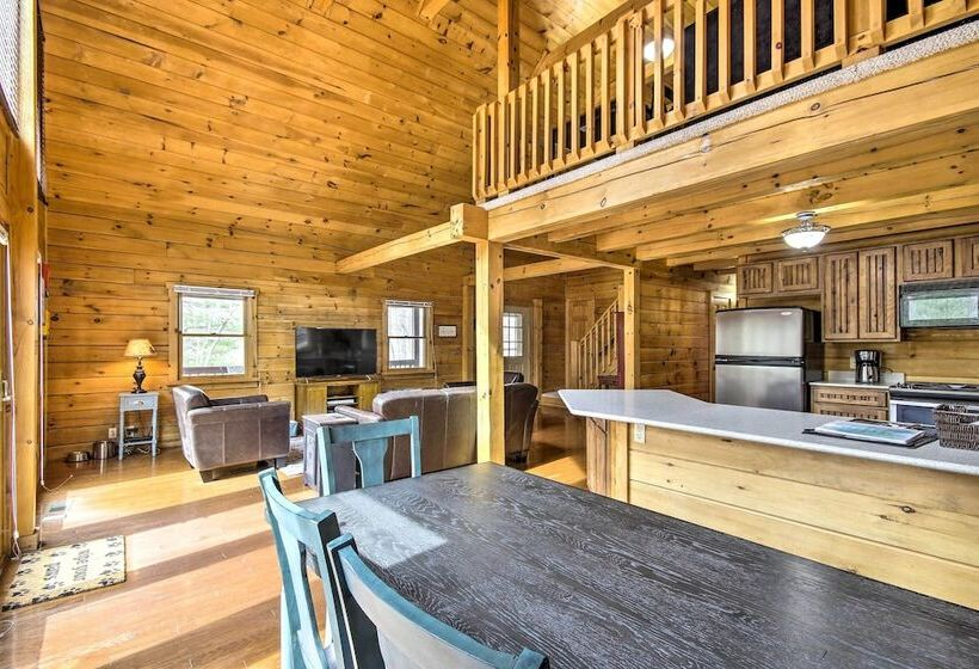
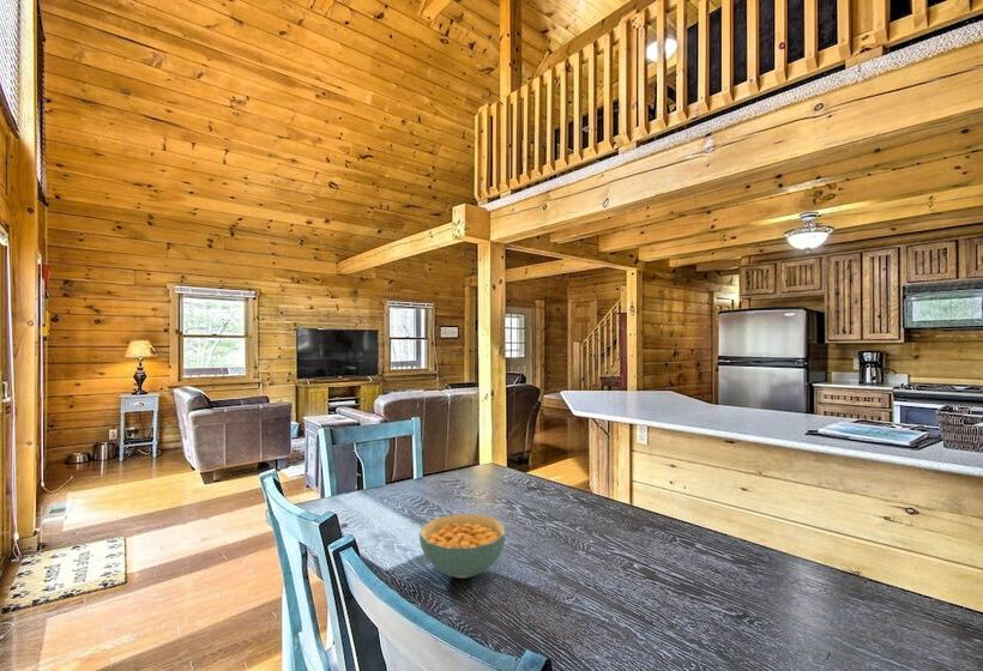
+ cereal bowl [418,513,506,580]
